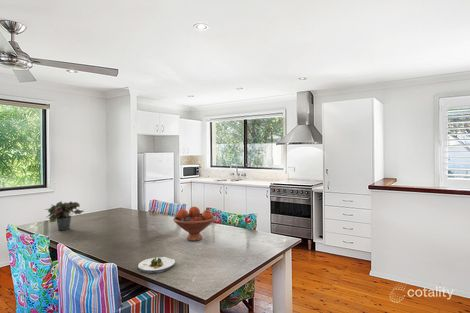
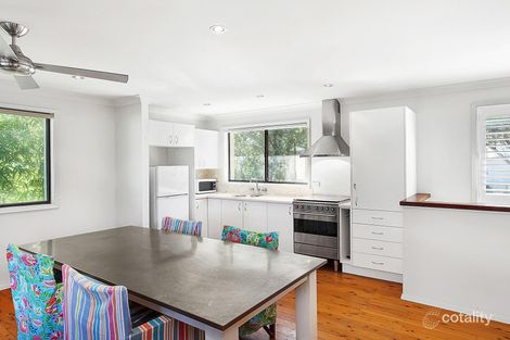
- salad plate [137,256,176,274]
- fruit bowl [172,206,216,242]
- potted plant [44,200,85,231]
